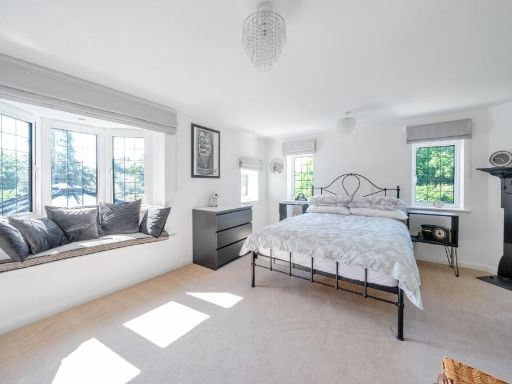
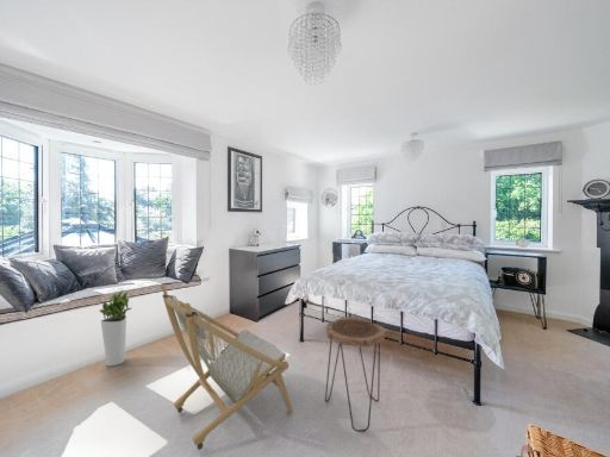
+ side table [324,315,386,433]
+ armchair [160,284,293,451]
+ planter [98,289,135,368]
